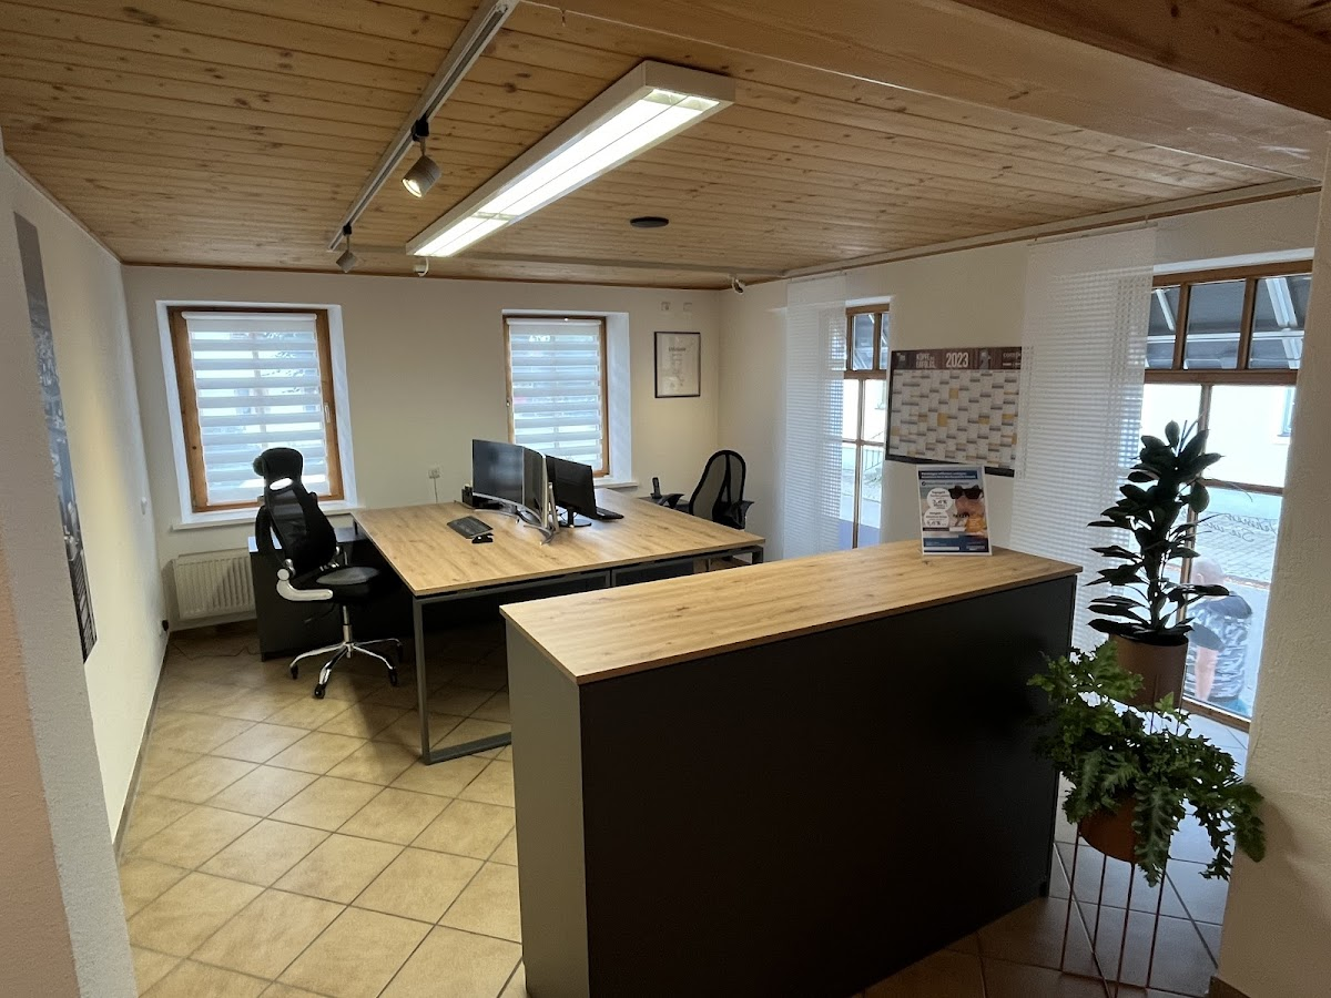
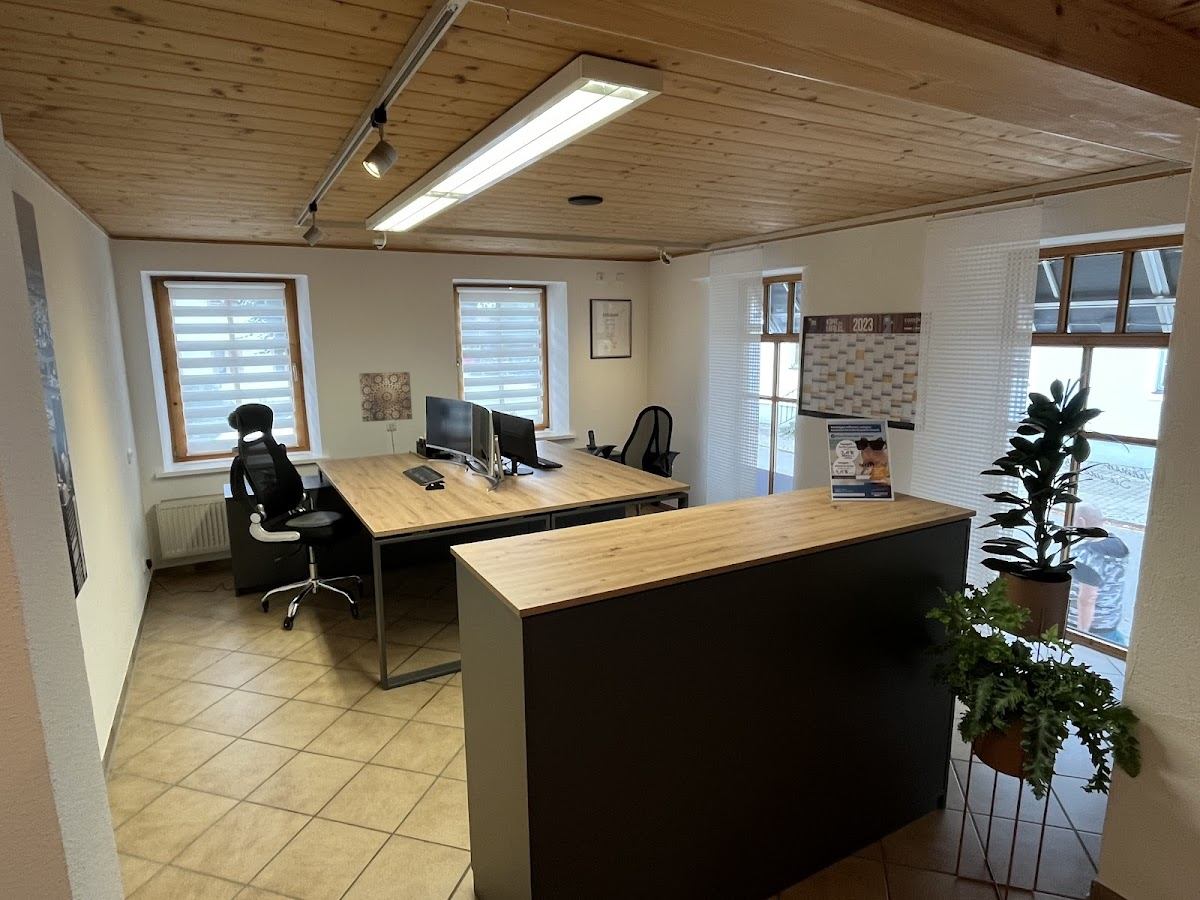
+ wall art [358,371,413,423]
